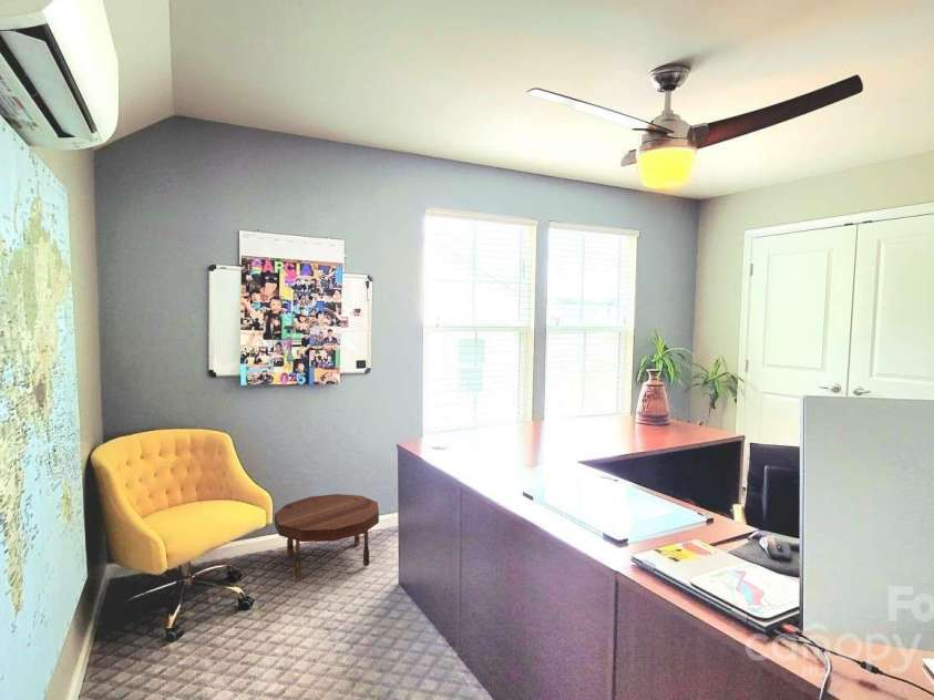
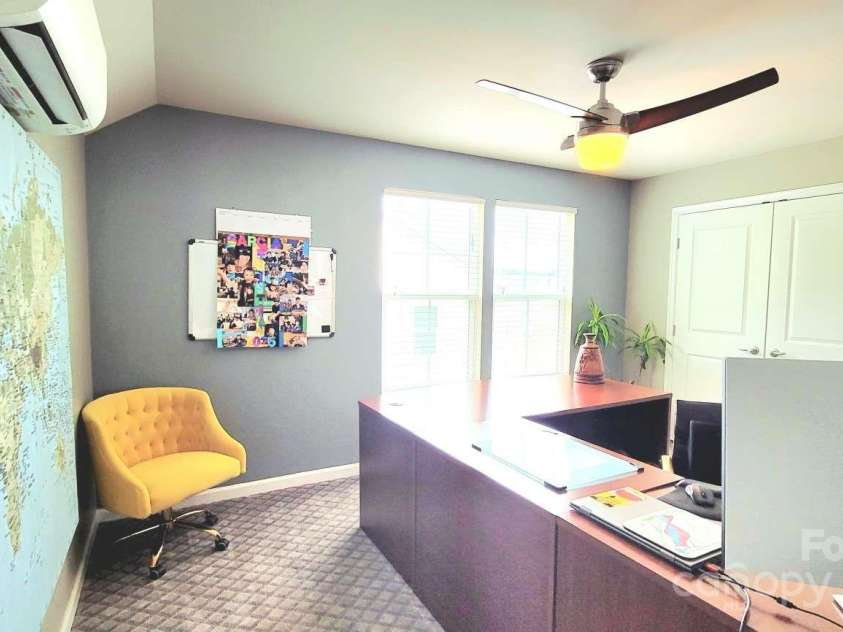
- side table [274,493,380,579]
